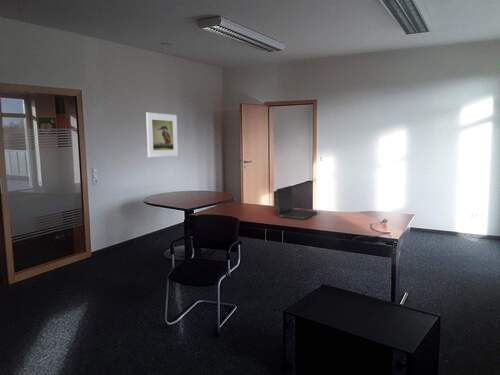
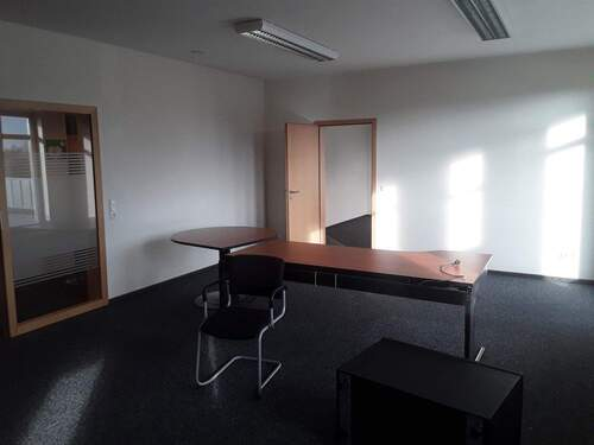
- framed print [145,111,179,158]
- laptop [275,185,318,220]
